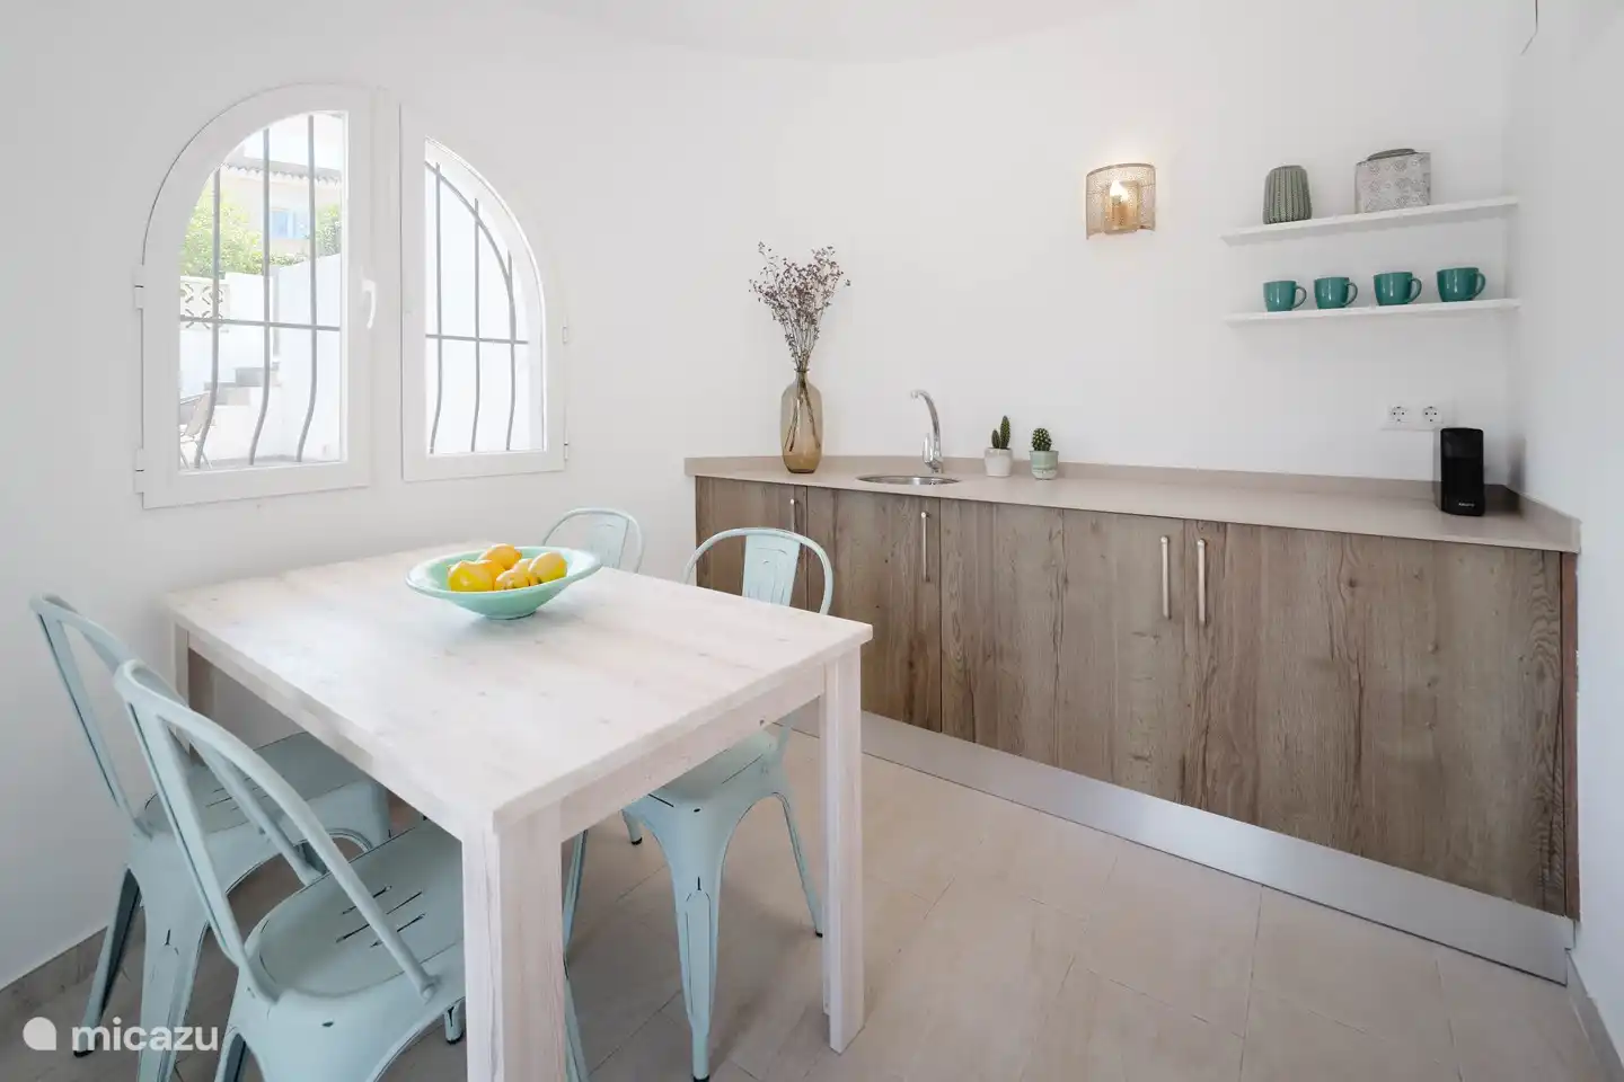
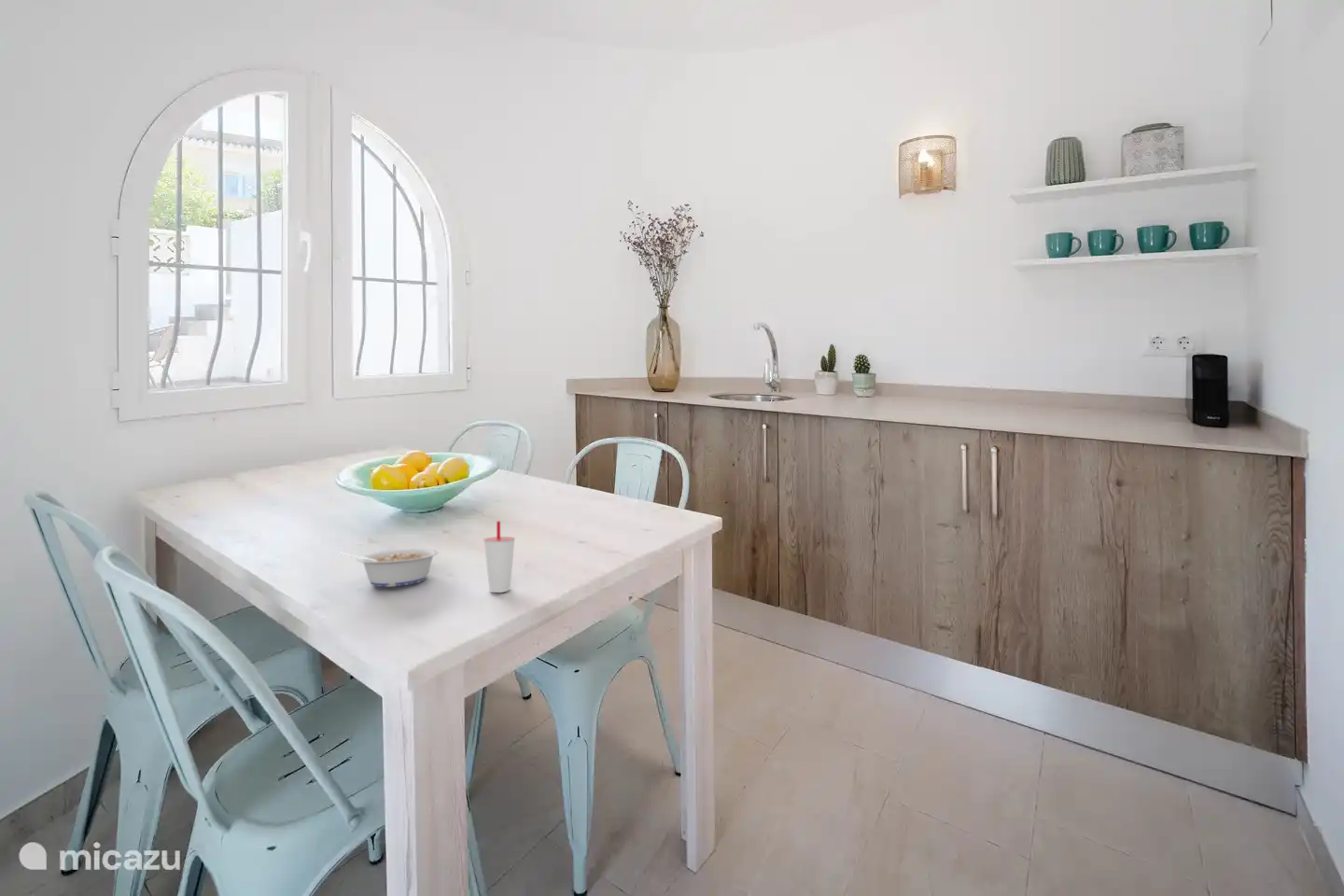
+ legume [339,548,440,588]
+ cup [483,520,516,594]
